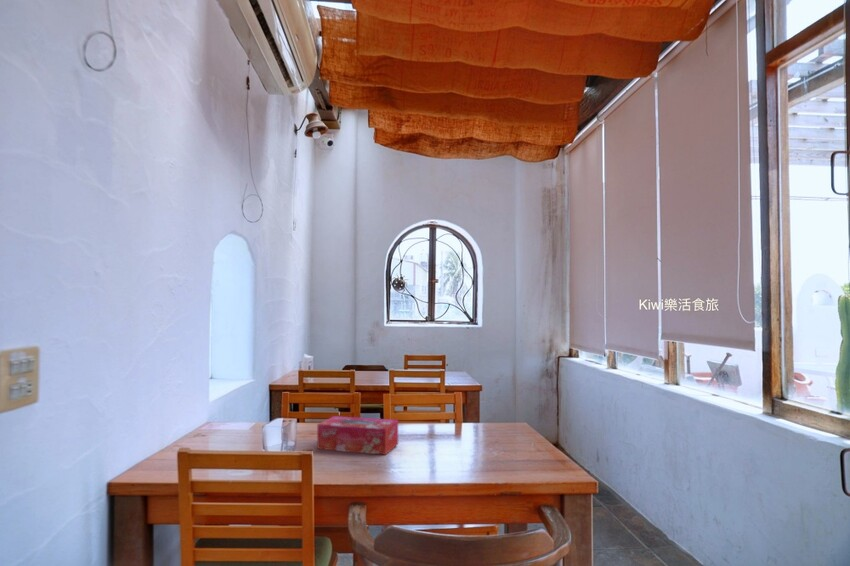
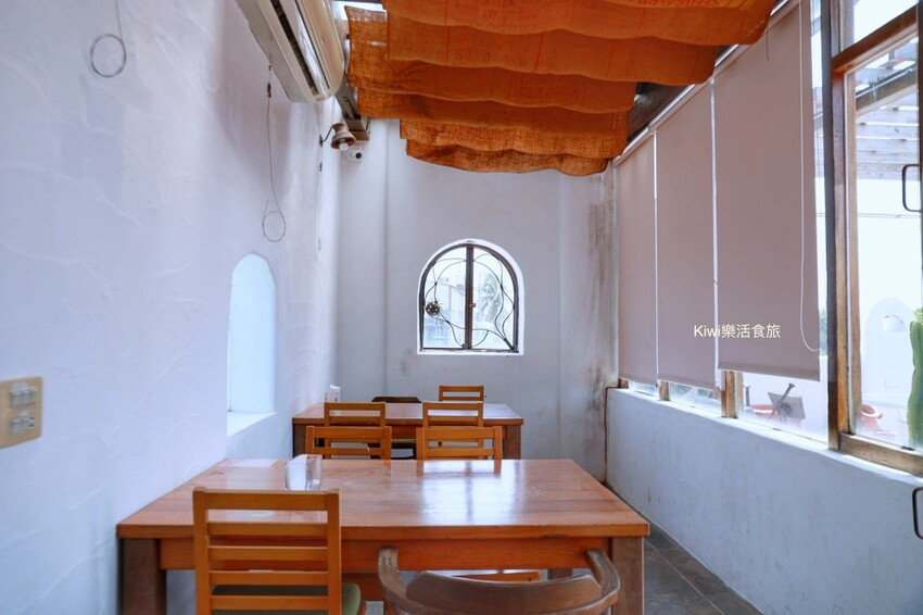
- tissue box [316,415,399,456]
